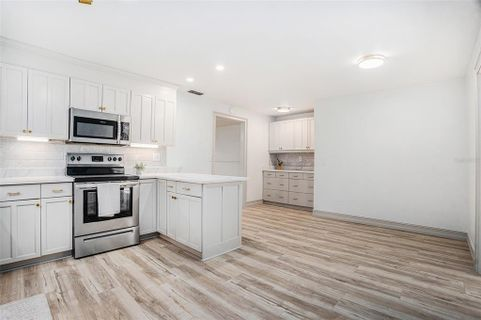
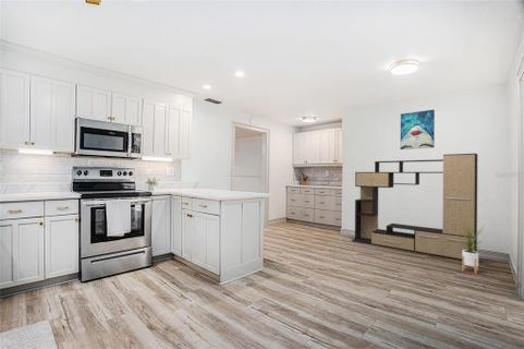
+ house plant [452,220,485,275]
+ media console [351,153,478,261]
+ wall art [399,109,436,151]
